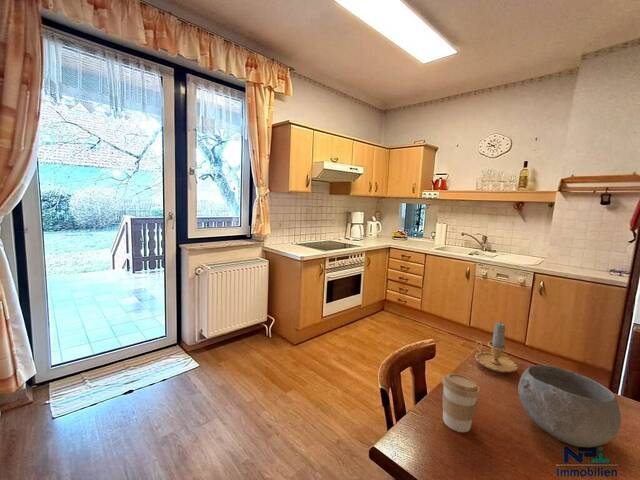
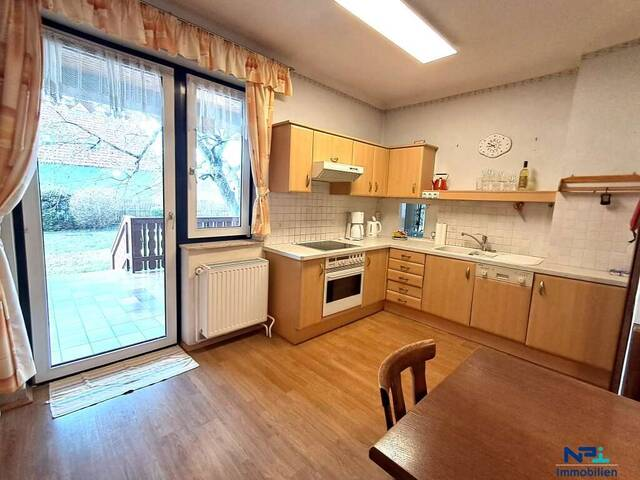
- bowl [517,364,622,448]
- coffee cup [441,373,481,433]
- candle [474,320,518,373]
